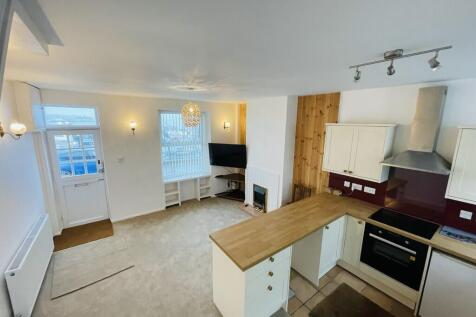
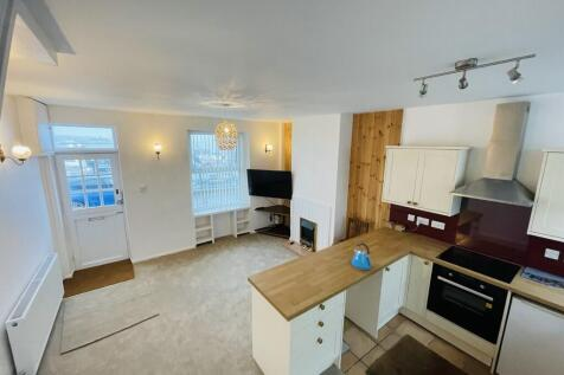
+ kettle [351,241,373,271]
